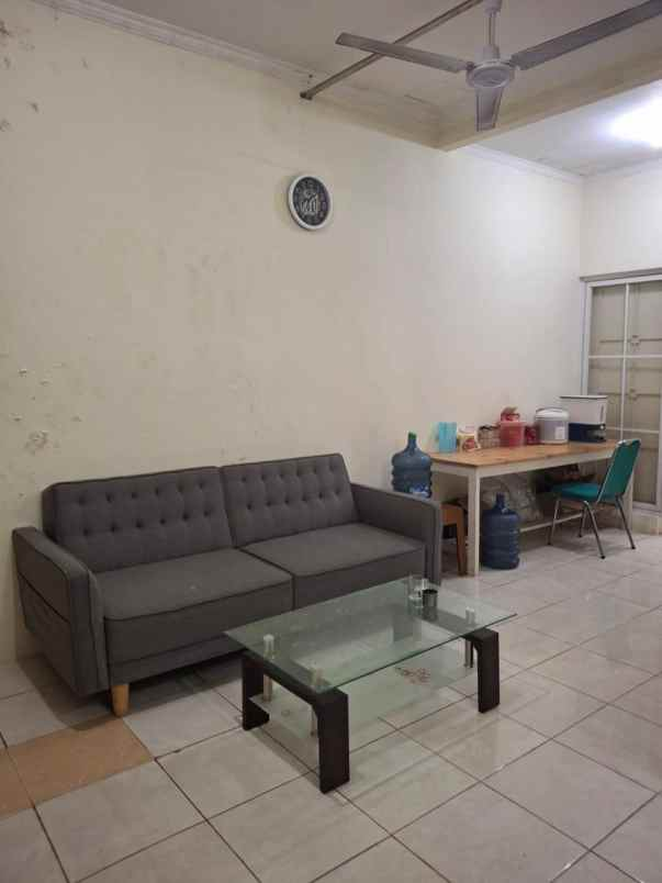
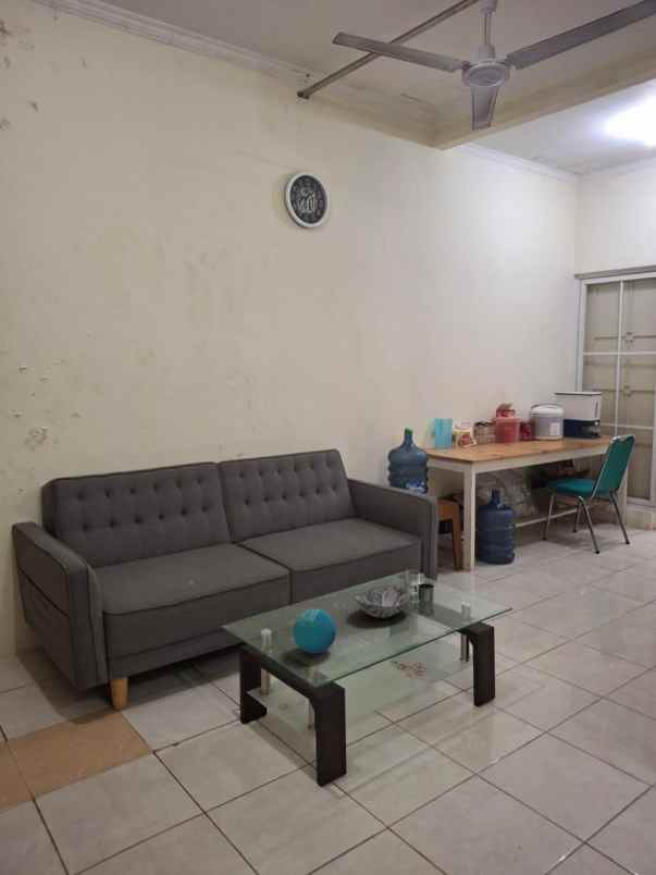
+ decorative bowl [352,584,412,619]
+ decorative orb [293,607,337,655]
